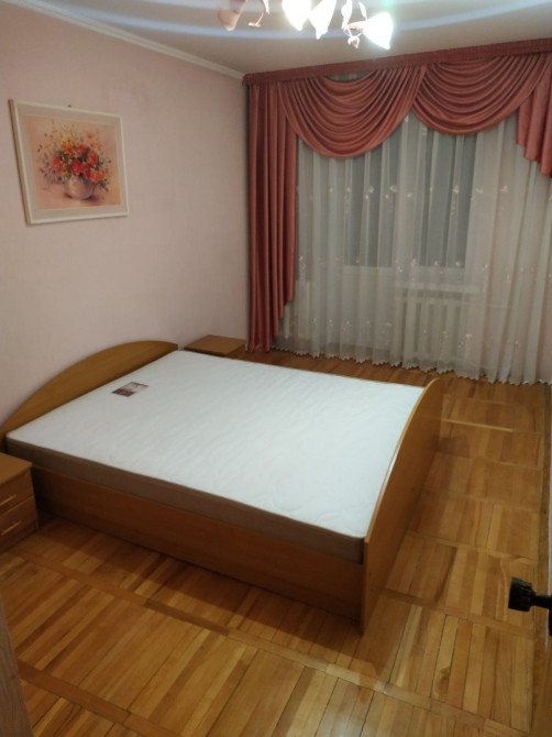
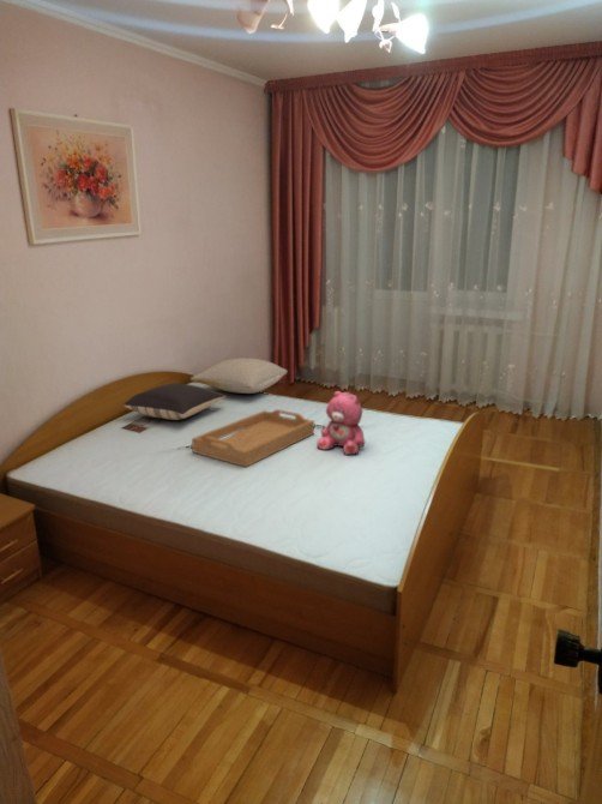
+ pillow [189,356,289,395]
+ teddy bear [315,390,366,456]
+ serving tray [191,408,315,468]
+ pillow [122,383,228,421]
